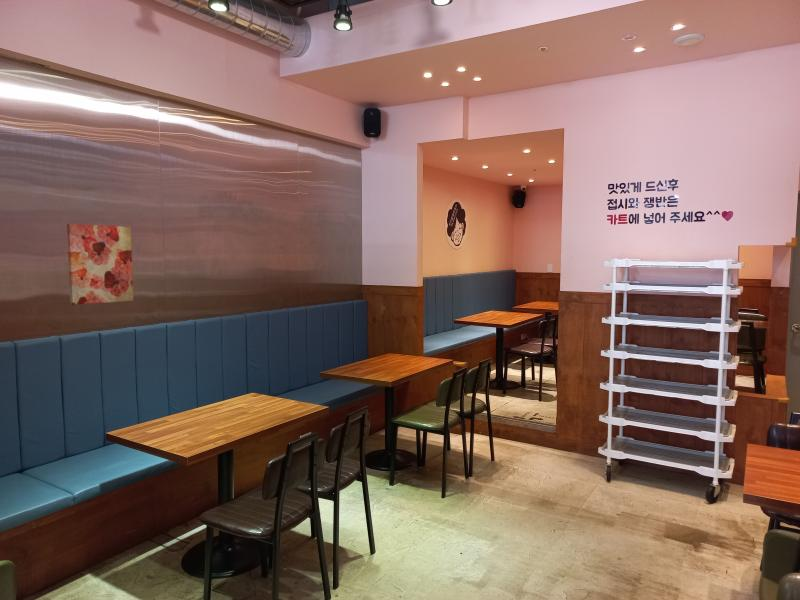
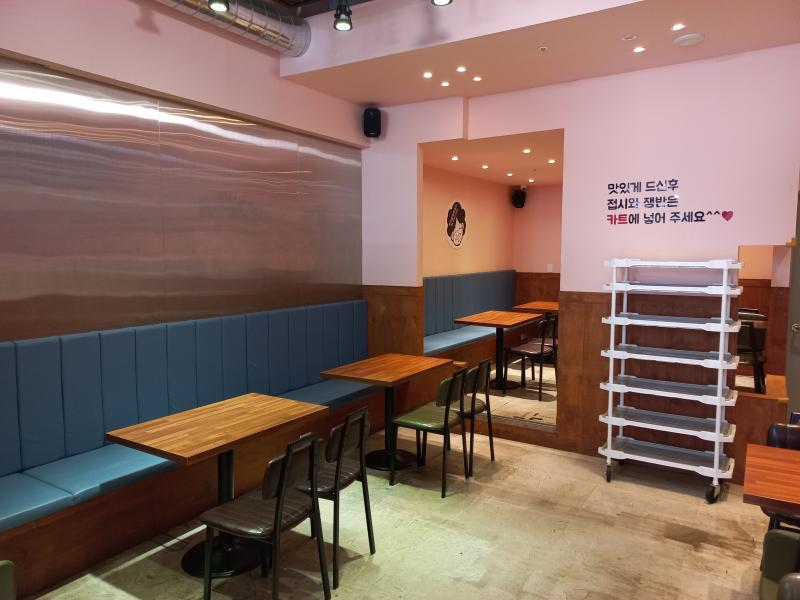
- wall art [66,223,134,306]
